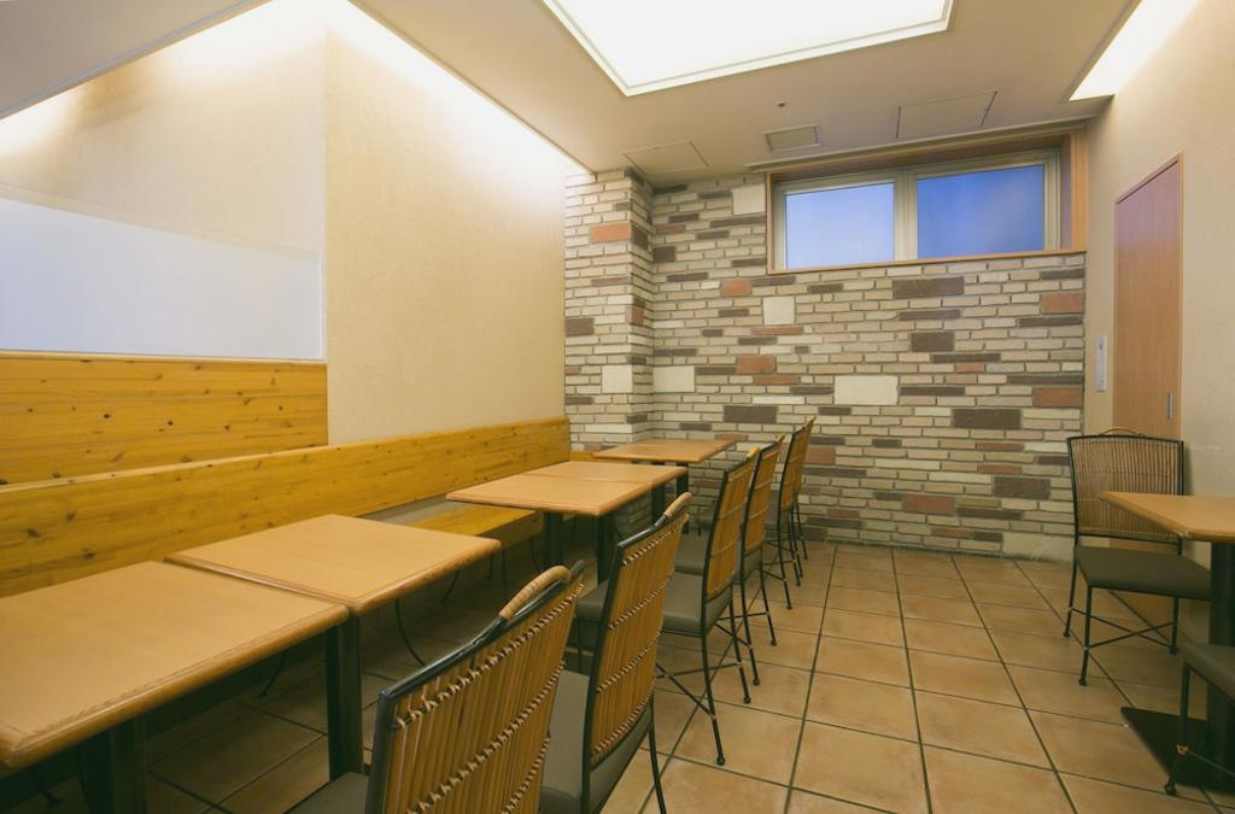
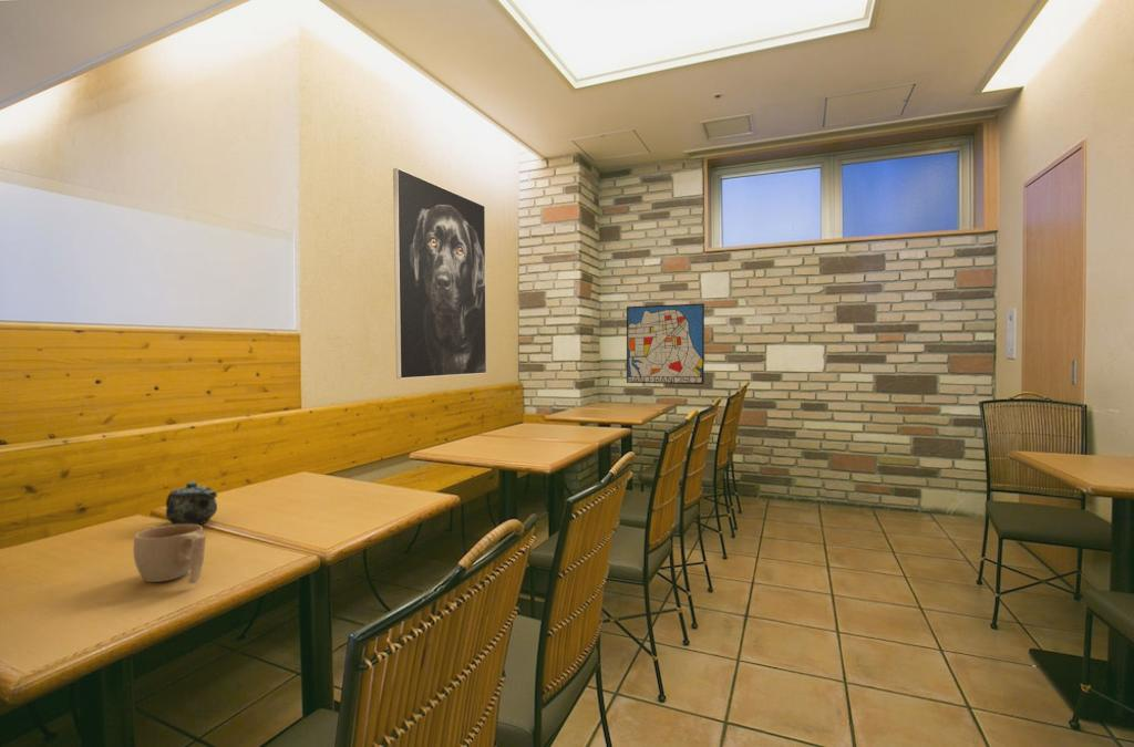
+ wall art [626,302,705,385]
+ chinaware [165,480,218,526]
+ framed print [392,167,487,380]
+ cup [133,523,207,584]
